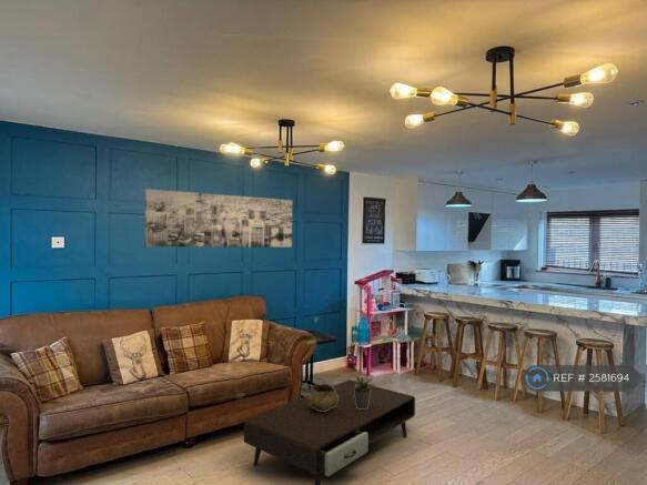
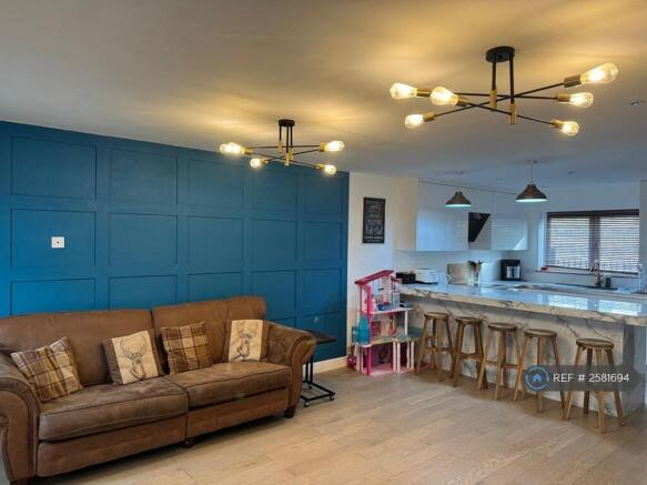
- potted plant [354,372,375,410]
- coffee table [243,378,416,485]
- wall art [143,188,293,249]
- decorative bowl [307,383,338,412]
